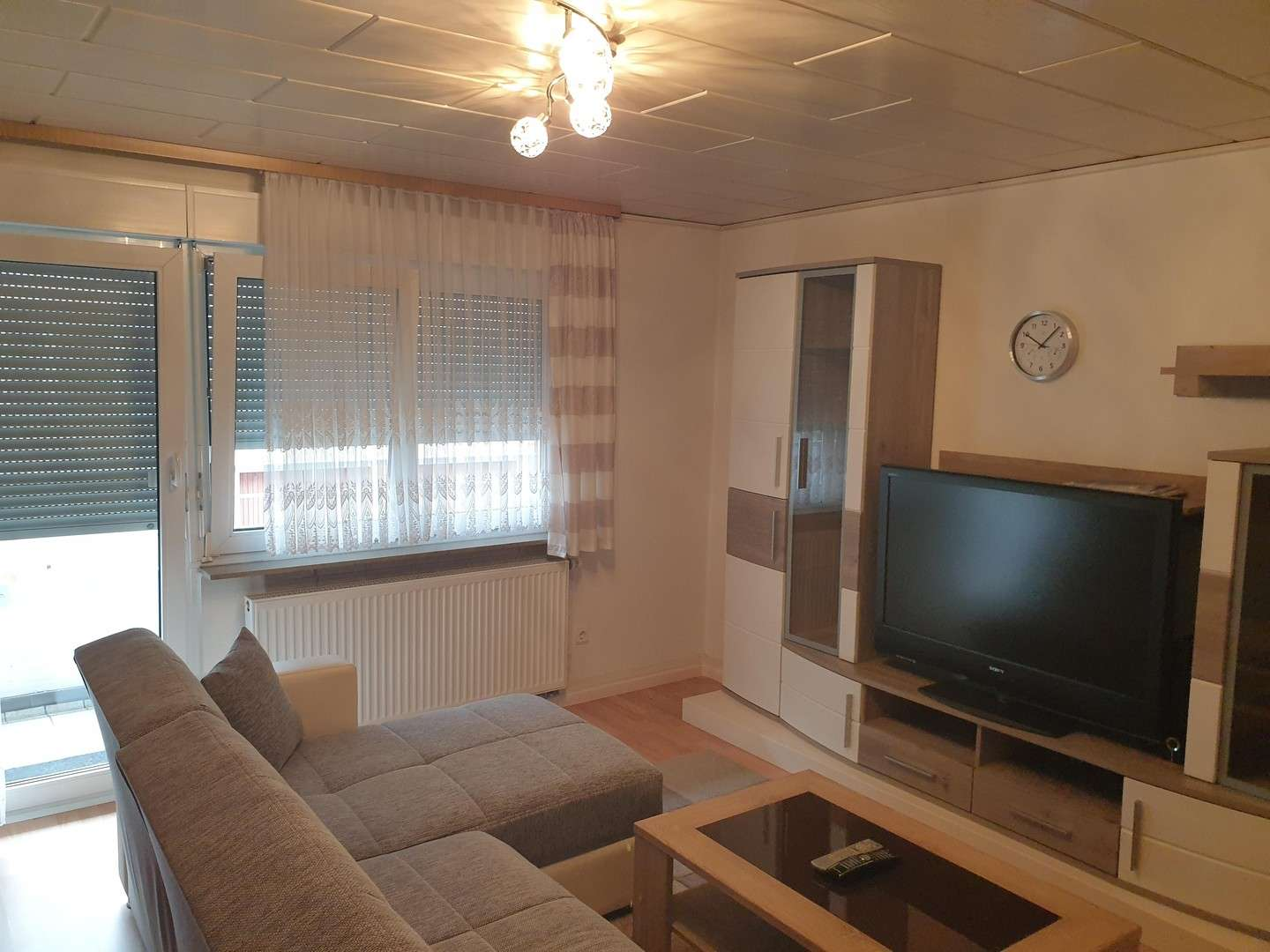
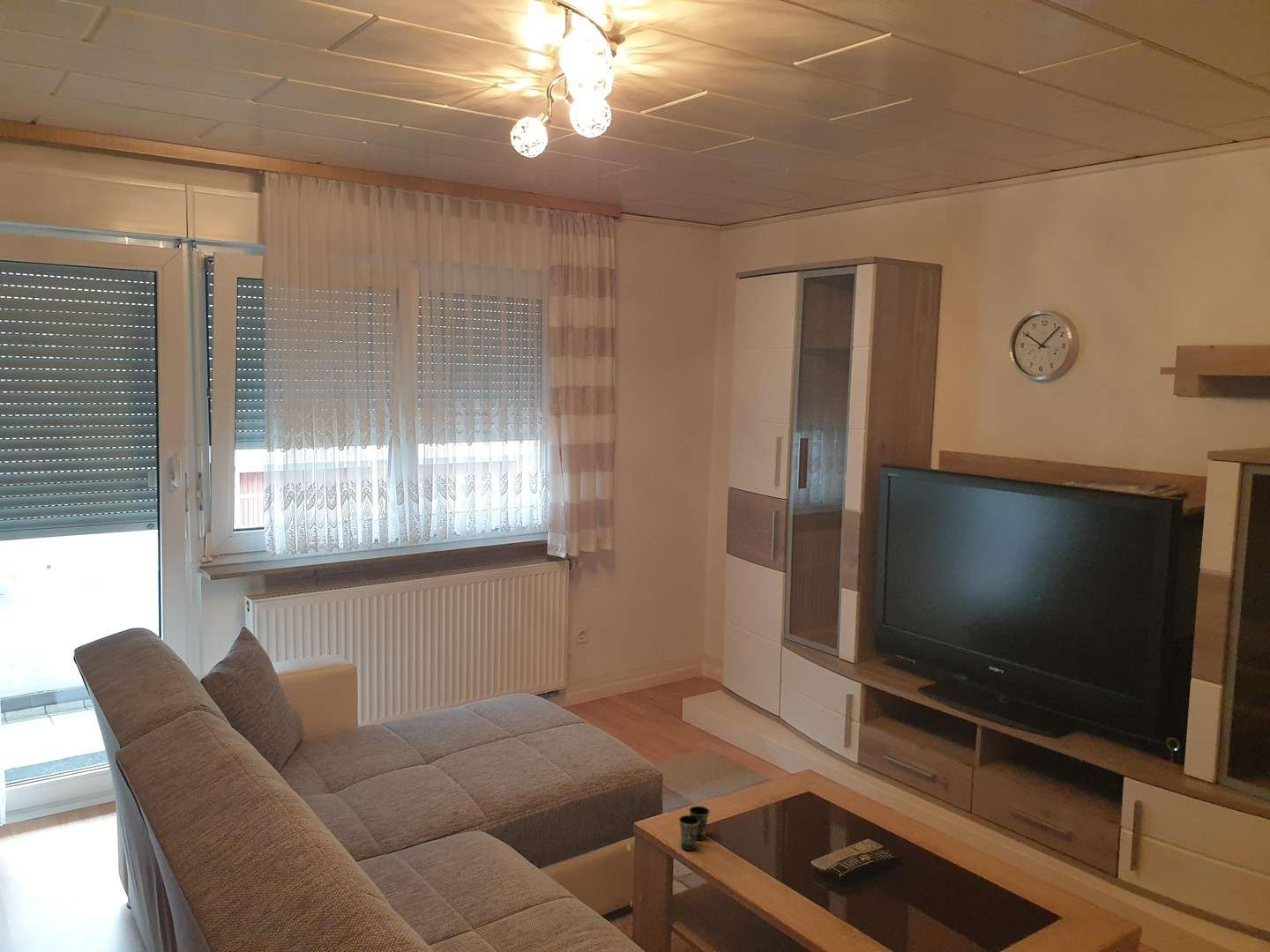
+ cup [678,806,710,852]
